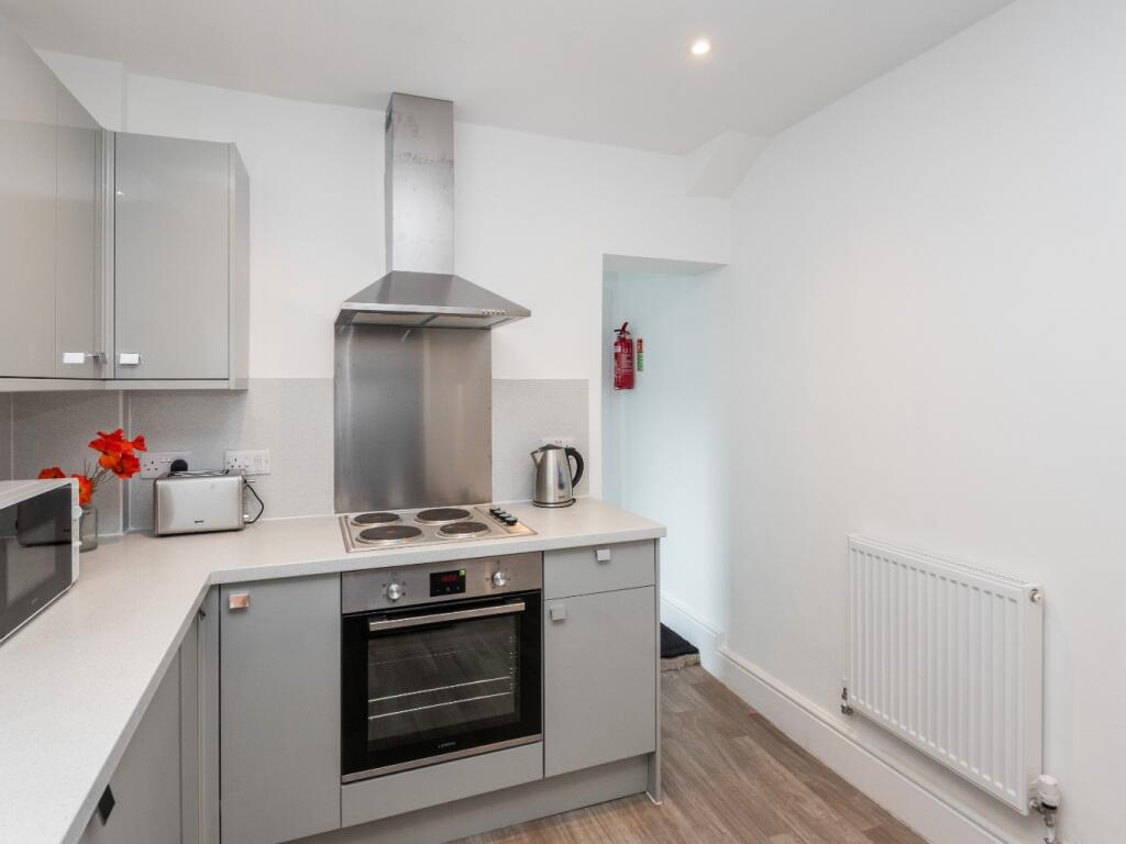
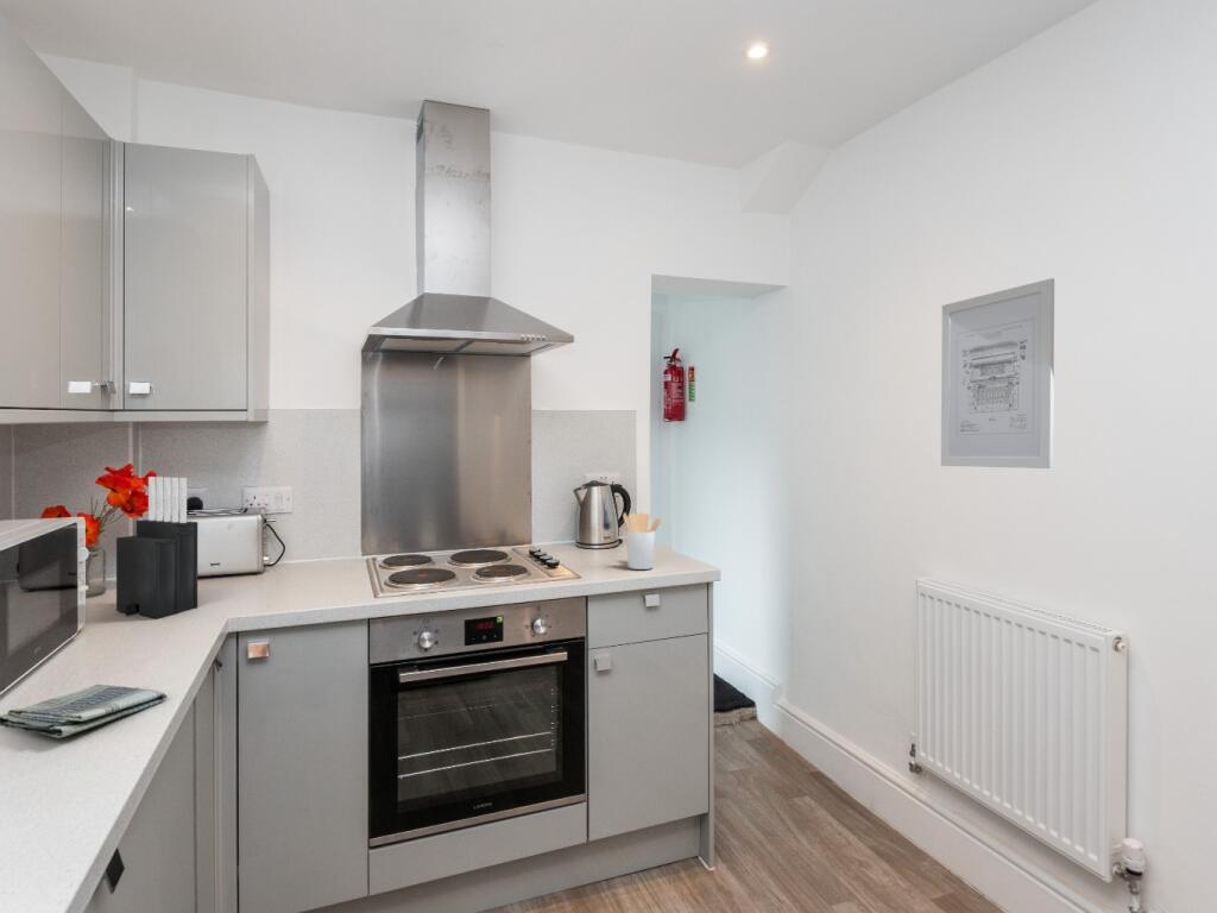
+ wall art [940,277,1055,470]
+ dish towel [0,684,168,739]
+ knife block [115,476,198,619]
+ utensil holder [622,511,662,571]
